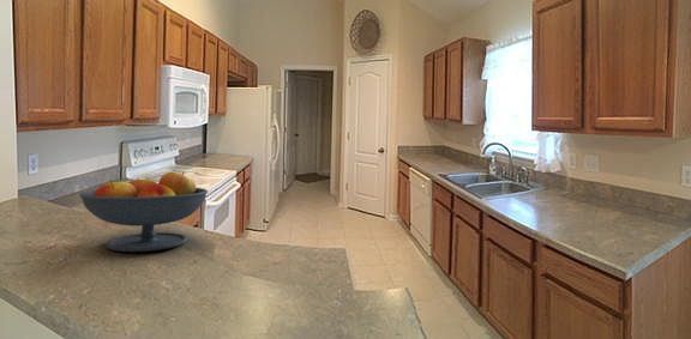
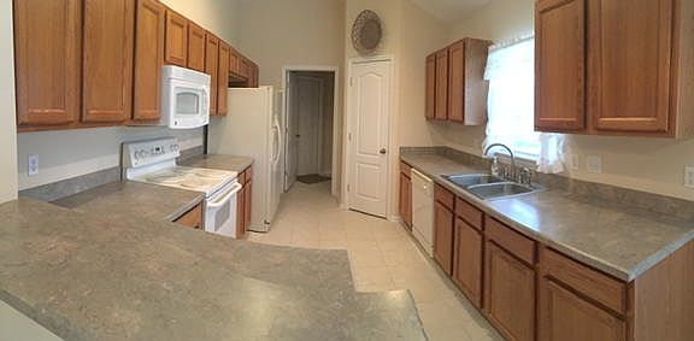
- fruit bowl [78,170,209,253]
